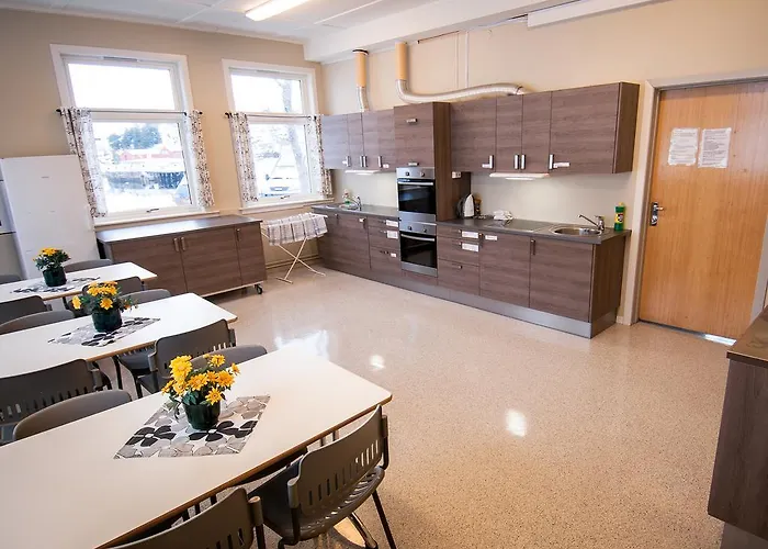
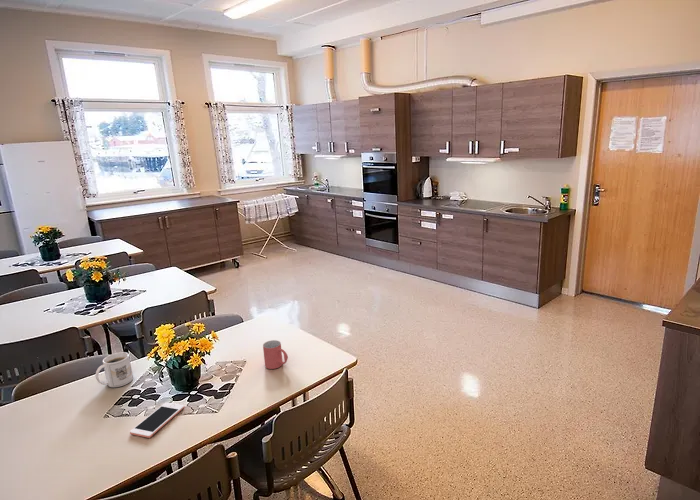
+ cell phone [129,402,185,439]
+ mug [262,339,289,370]
+ mug [95,351,134,388]
